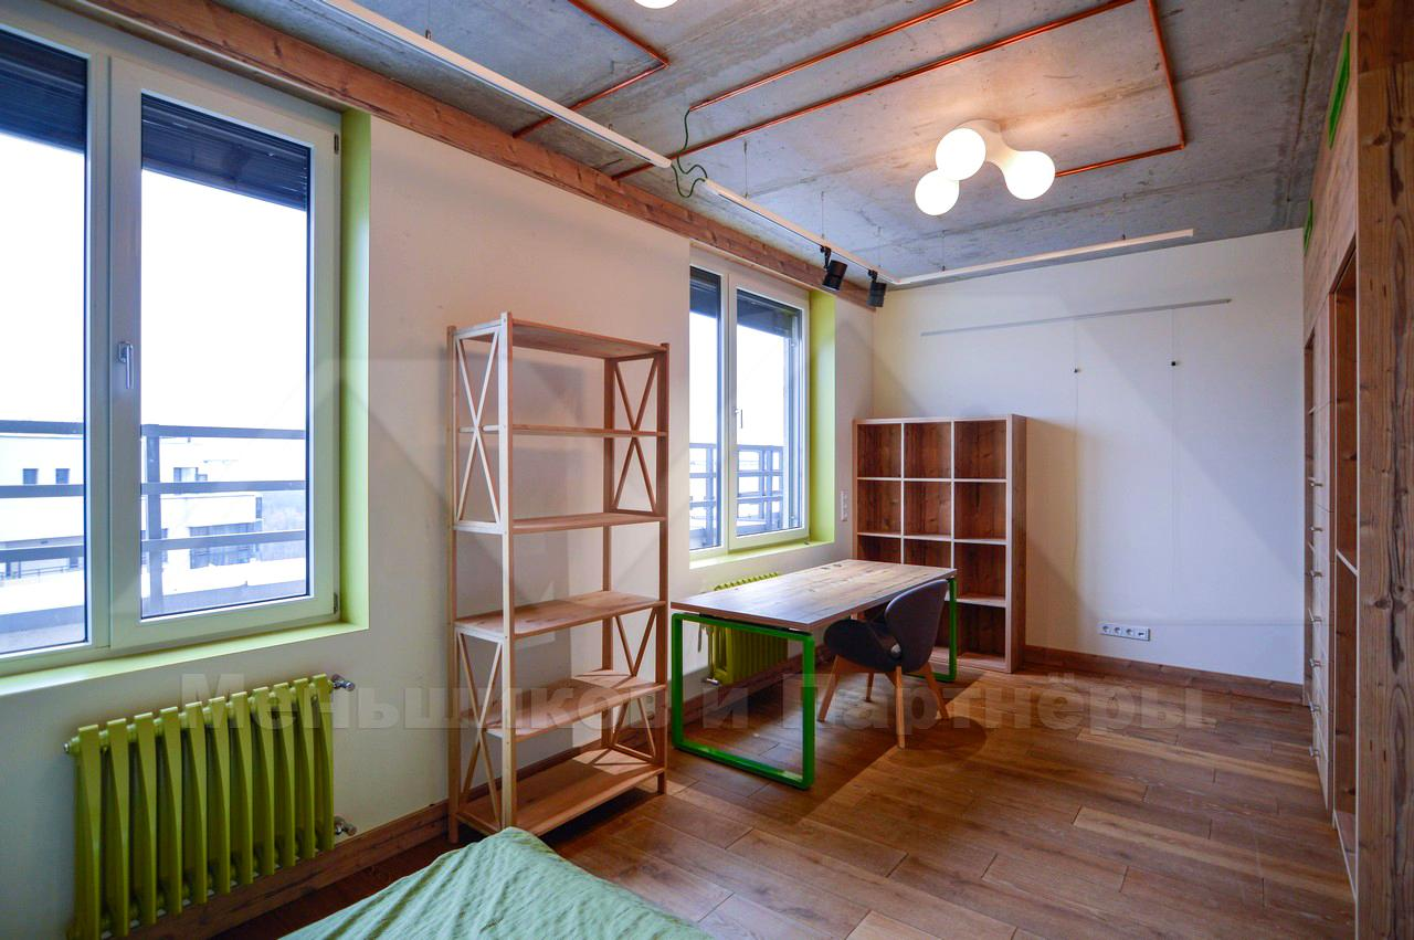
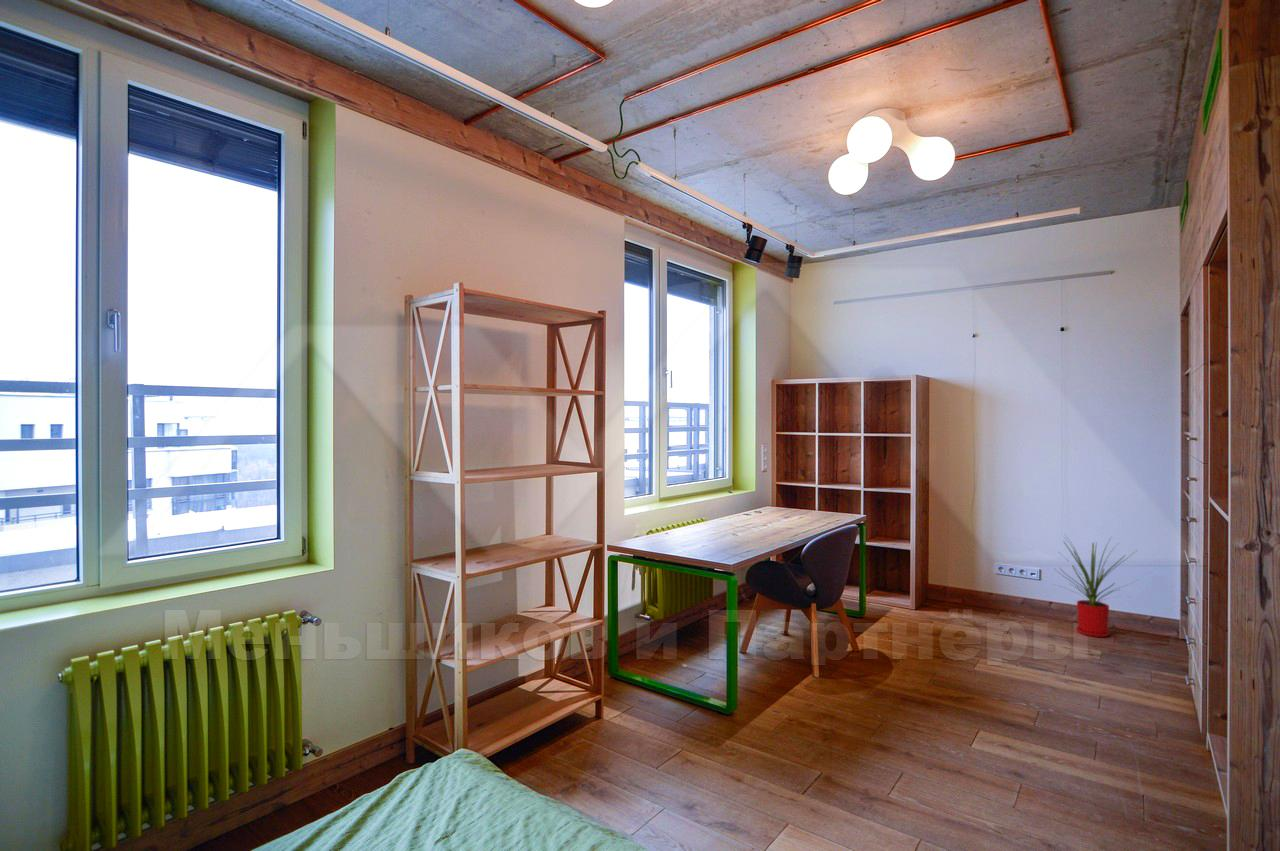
+ house plant [1053,534,1140,638]
